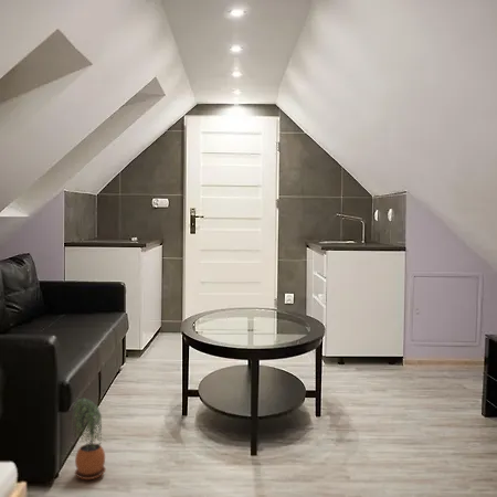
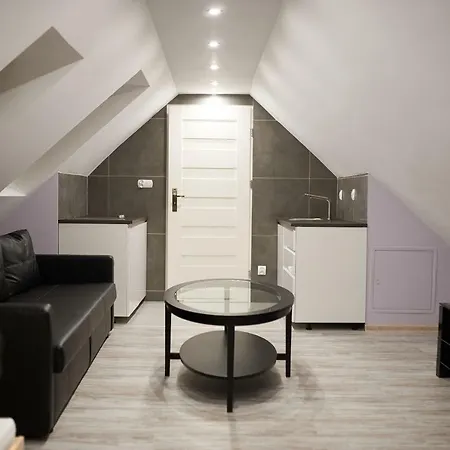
- potted plant [70,396,107,480]
